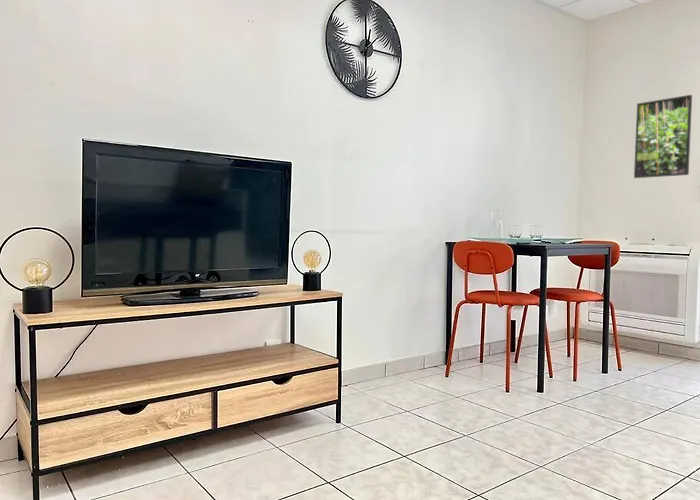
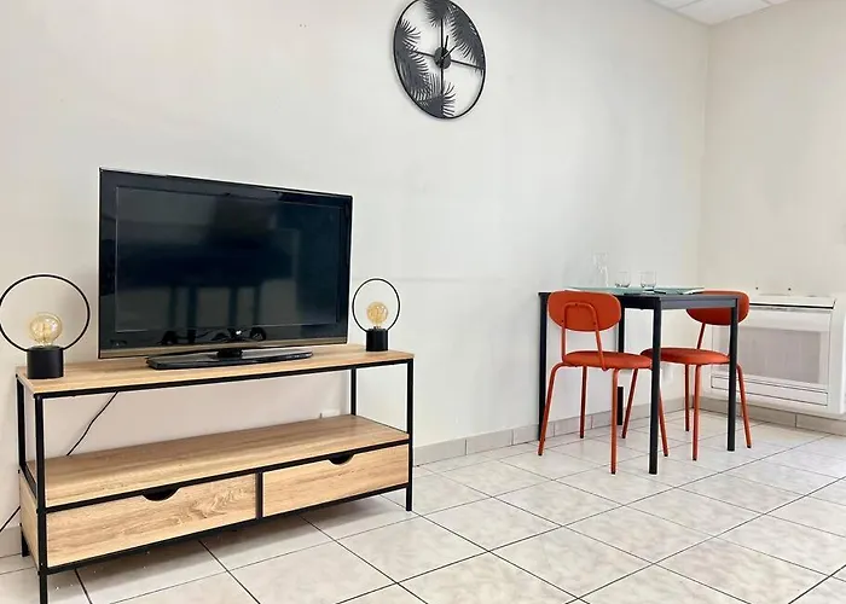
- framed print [633,94,693,179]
